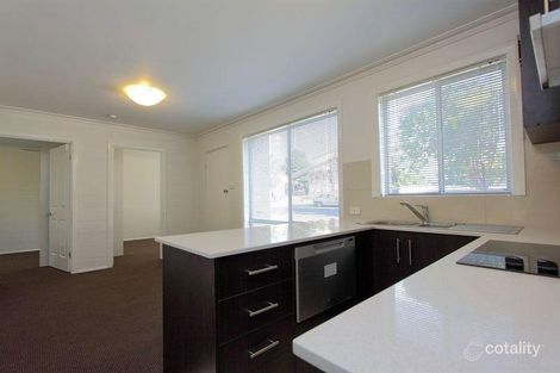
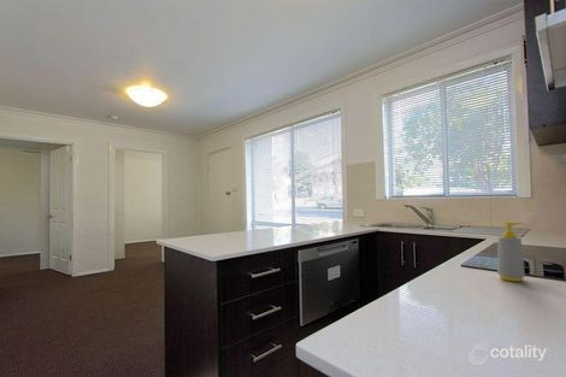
+ soap bottle [496,220,526,283]
